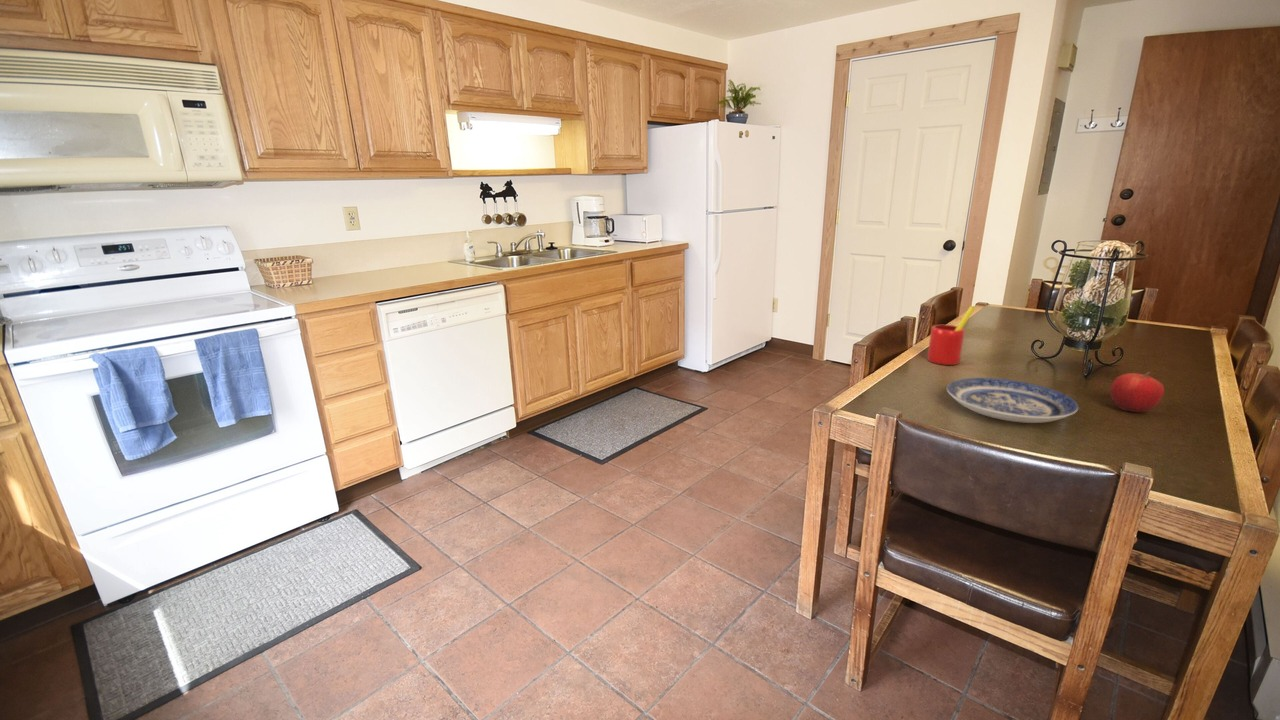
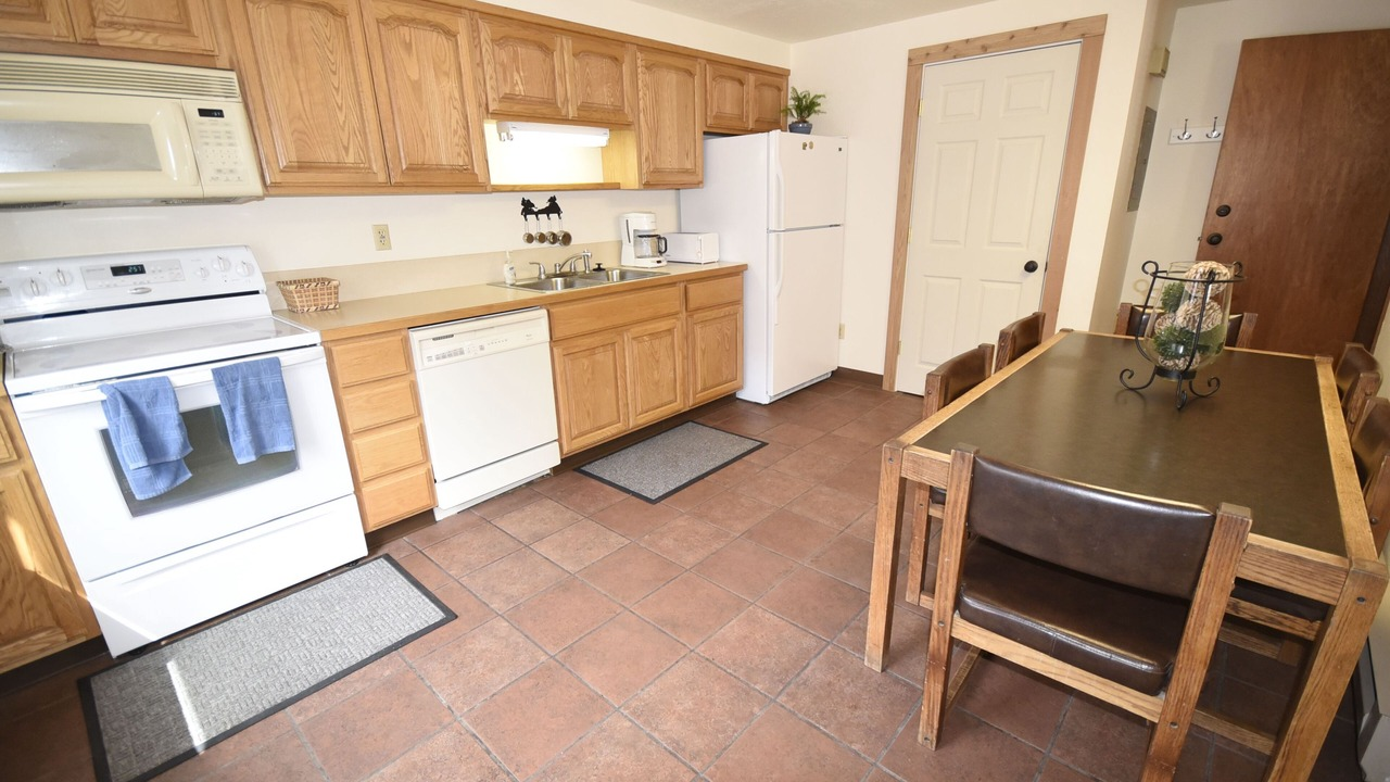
- fruit [1110,371,1165,414]
- plate [946,377,1079,424]
- straw [926,305,976,366]
